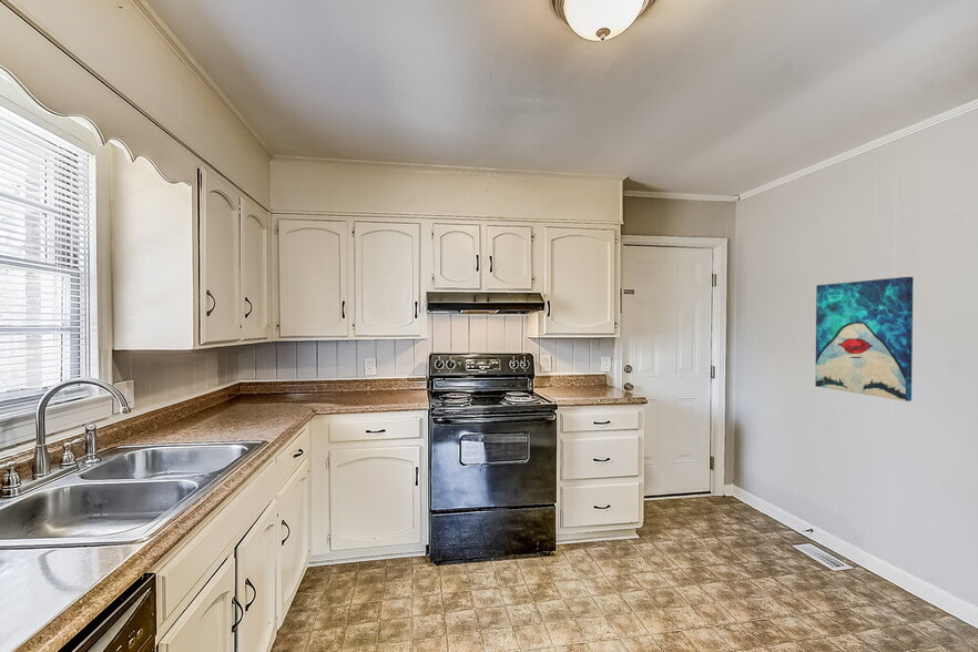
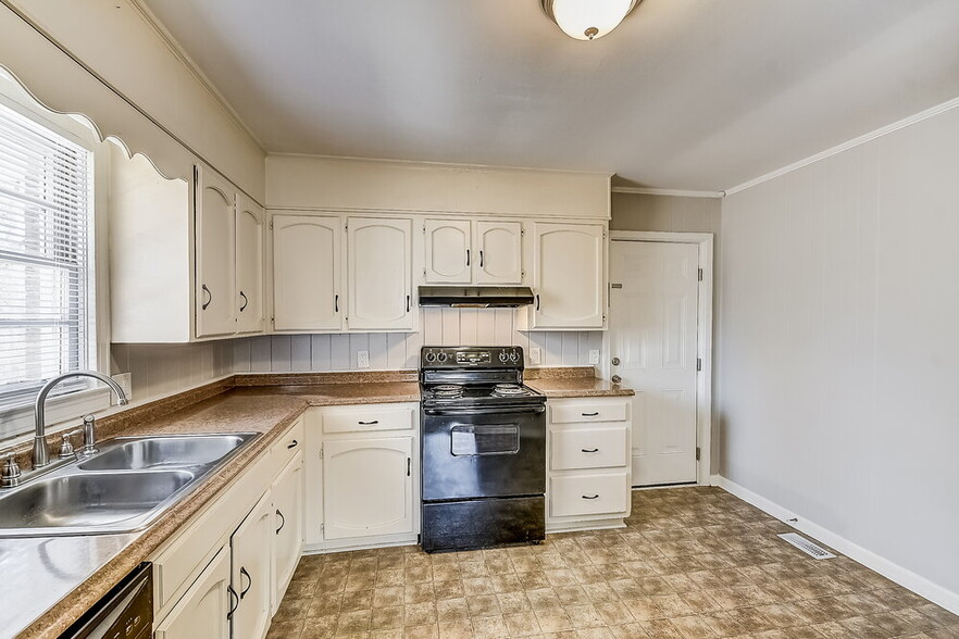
- wall art [814,276,914,403]
